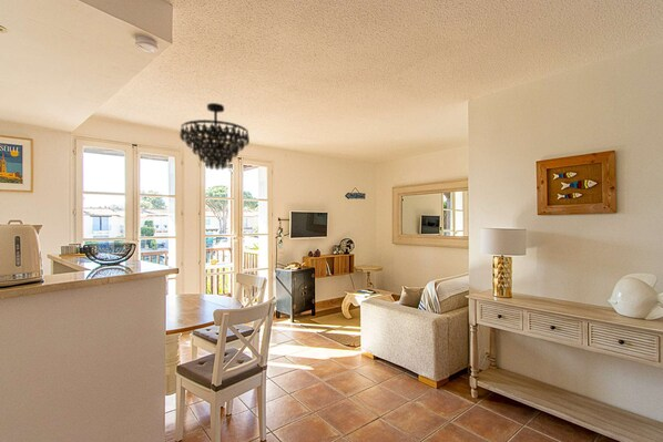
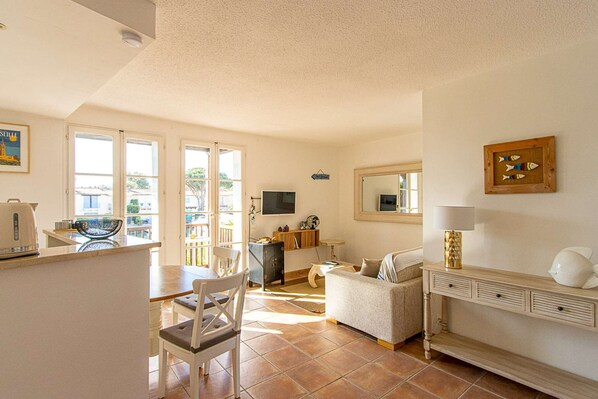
- chandelier [178,102,251,171]
